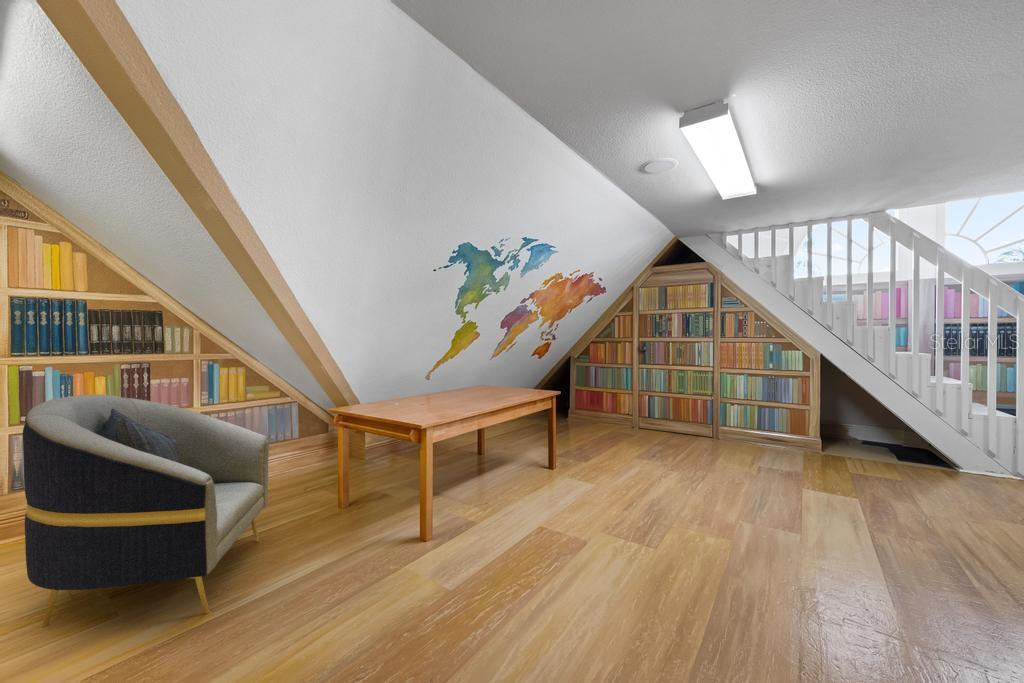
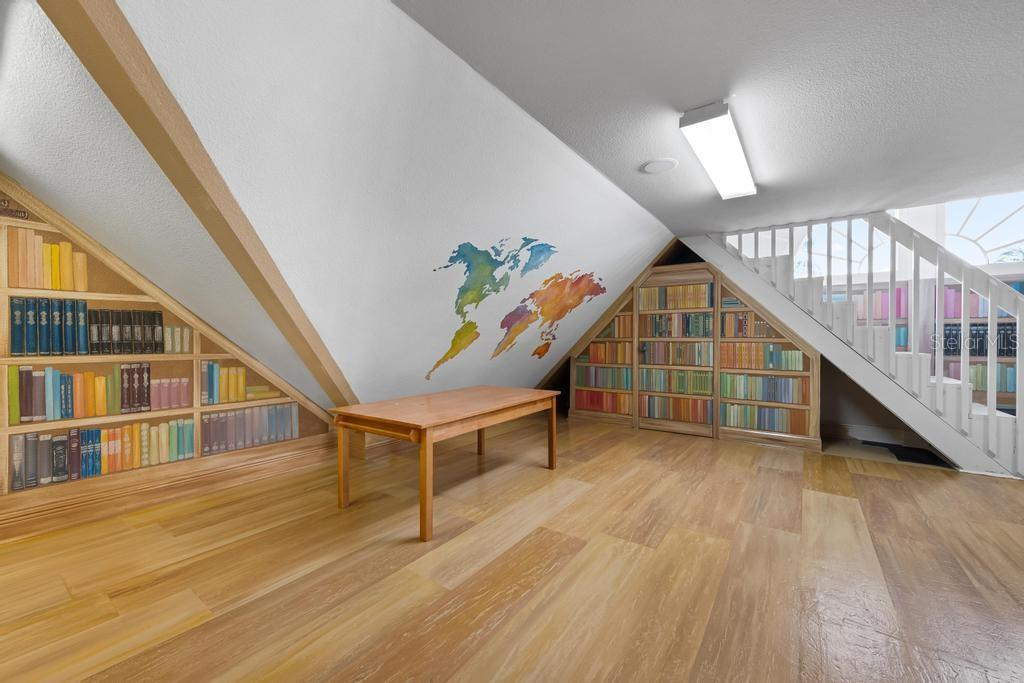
- armchair [22,394,270,629]
